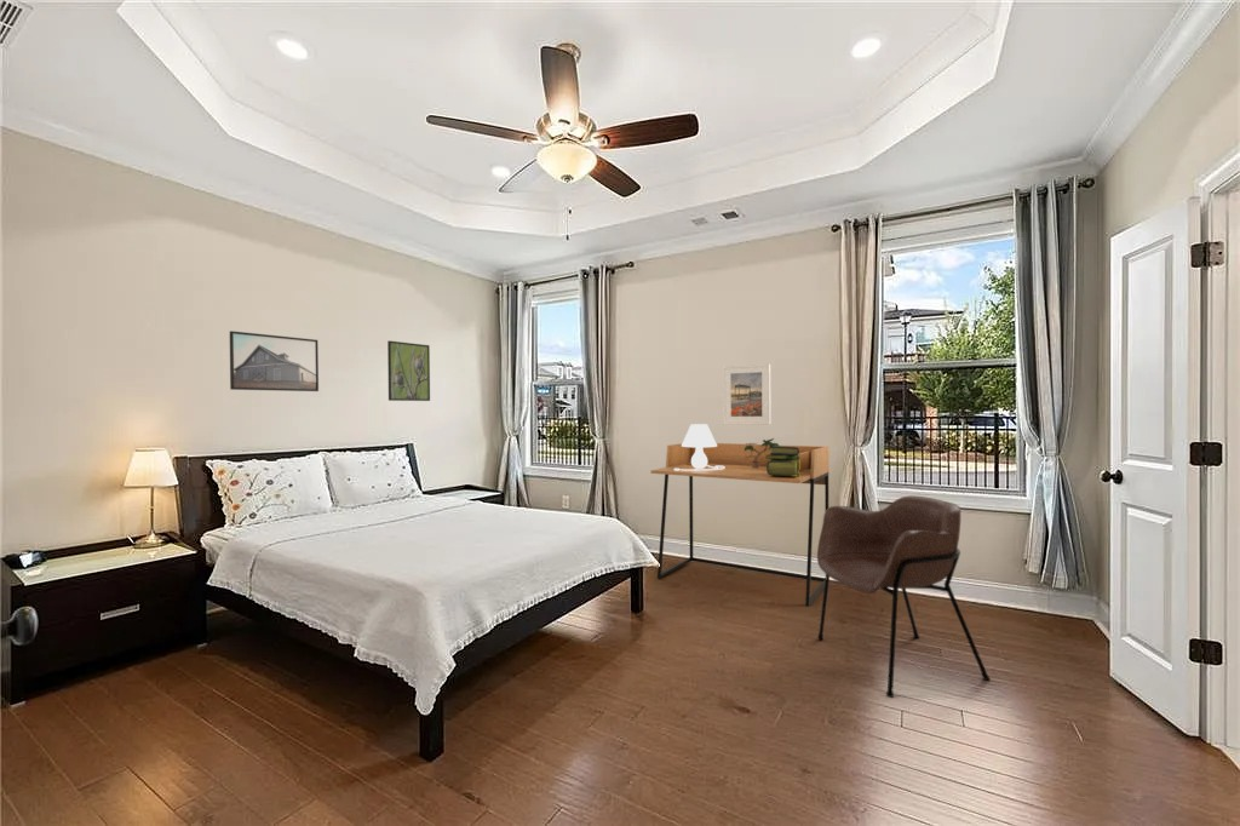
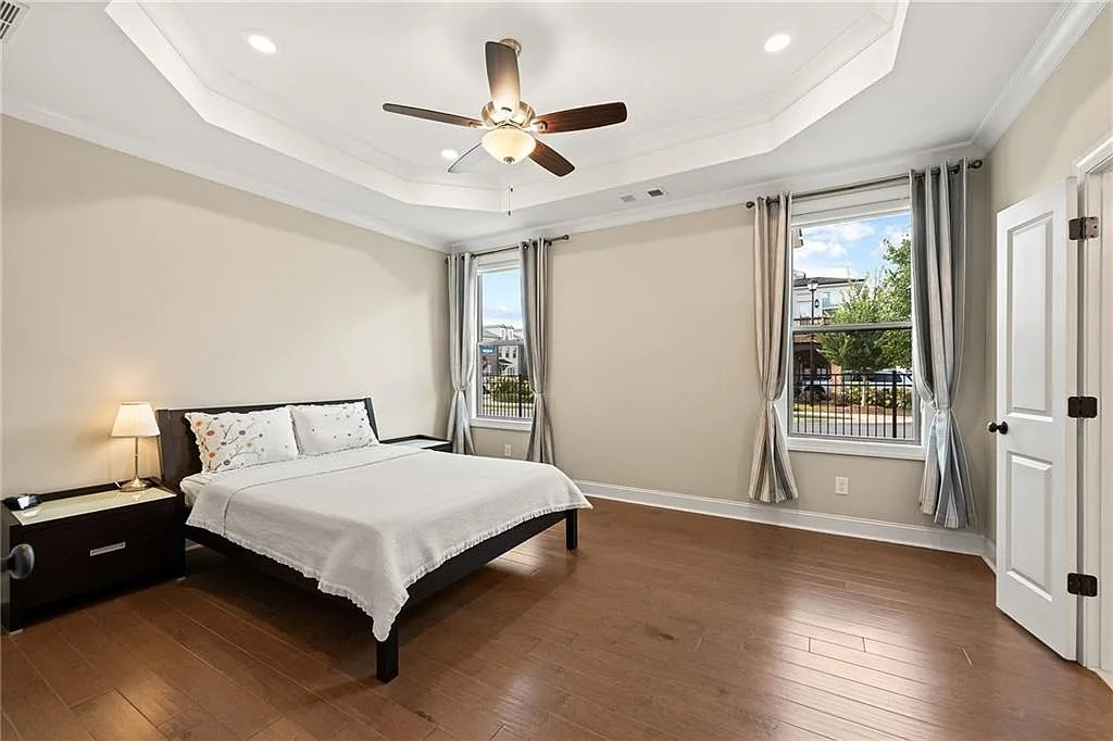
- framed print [386,340,431,402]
- table lamp [672,423,725,471]
- stack of books [764,446,800,476]
- armchair [816,494,992,699]
- desk [649,442,829,608]
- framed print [722,362,771,426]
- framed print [229,329,320,392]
- potted plant [744,437,780,469]
